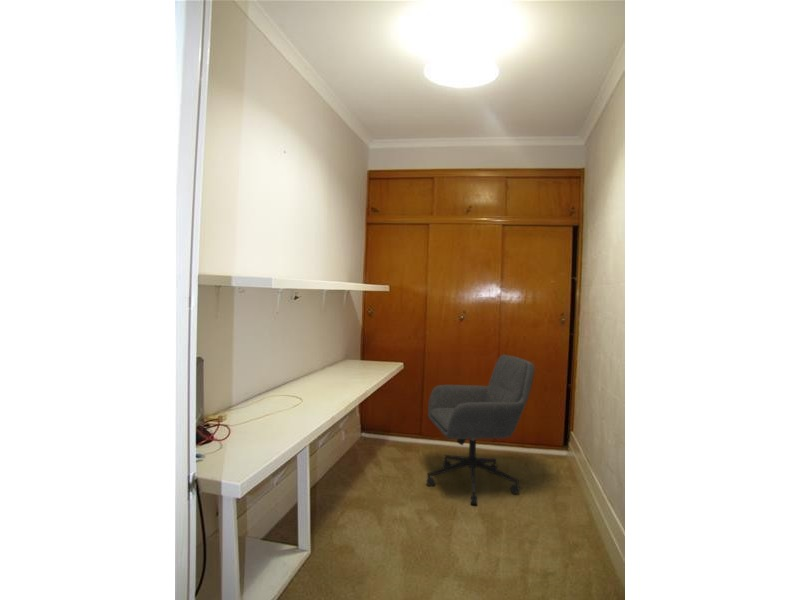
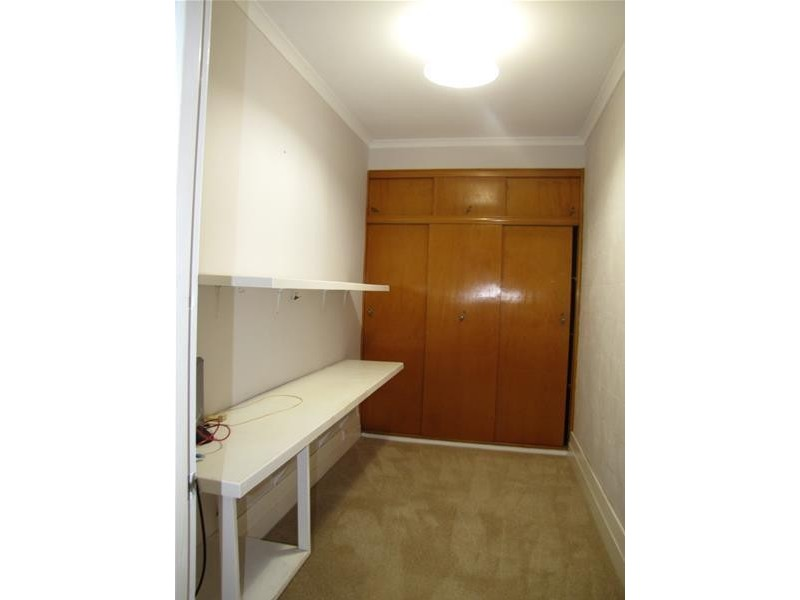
- office chair [425,354,536,506]
